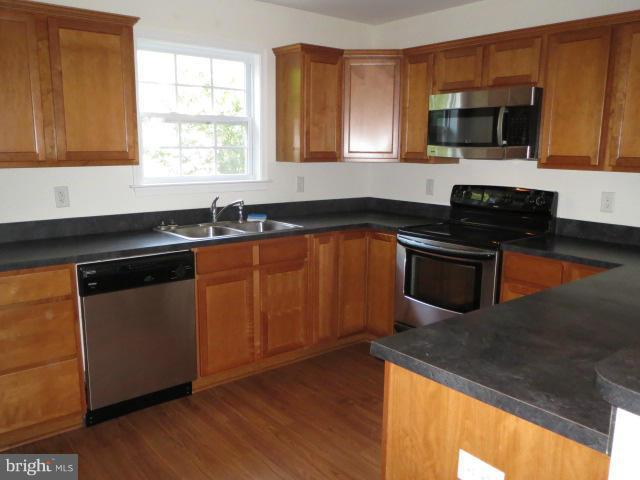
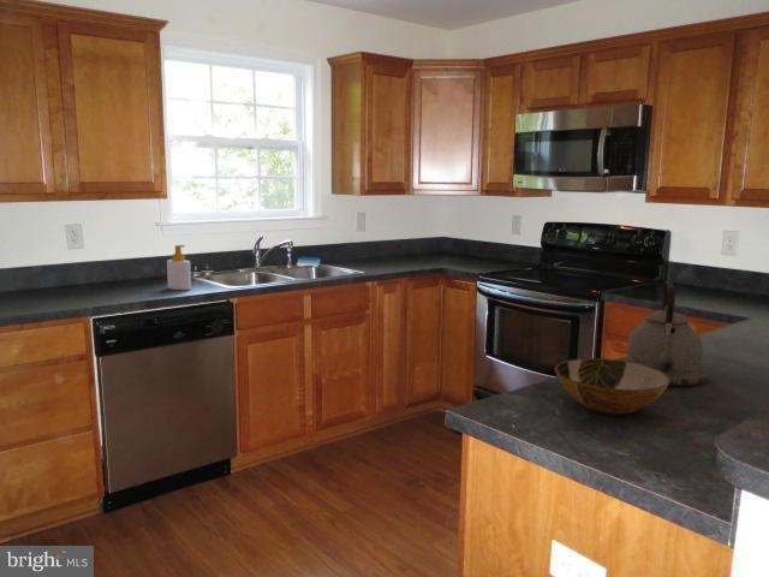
+ bowl [554,357,670,416]
+ soap bottle [166,244,192,291]
+ kettle [621,280,709,388]
